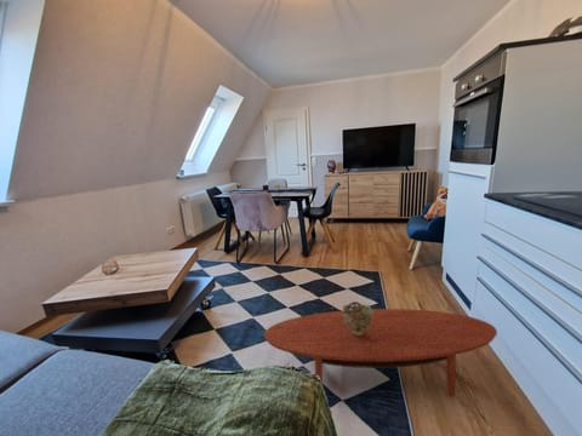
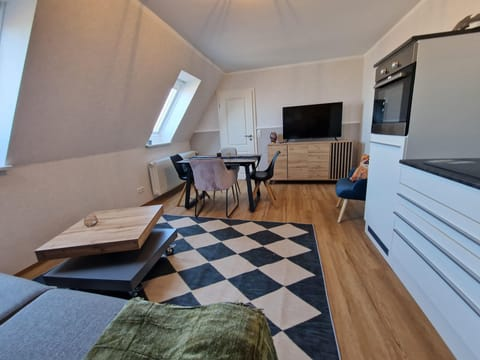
- coffee table [263,308,498,398]
- decorative bowl [342,300,373,337]
